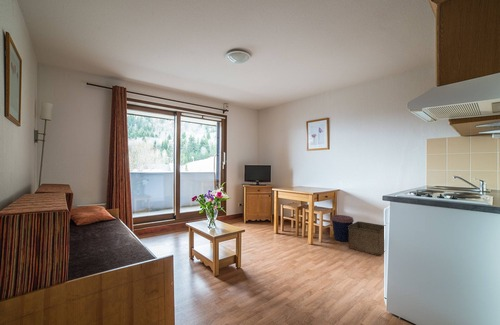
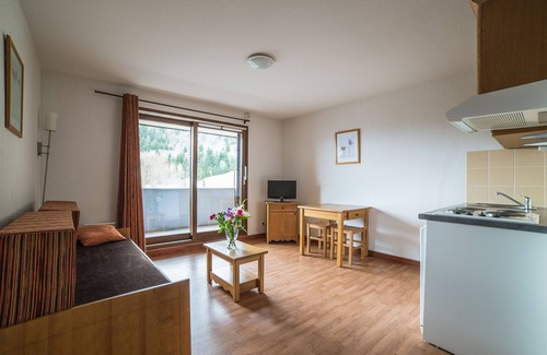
- coffee cup [330,214,355,243]
- storage bin [348,221,385,257]
